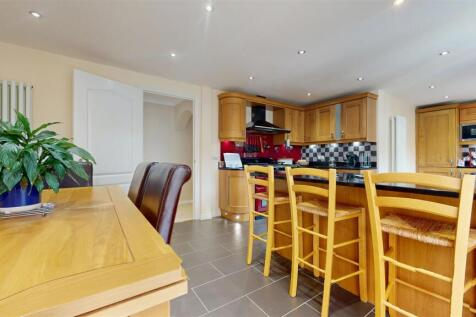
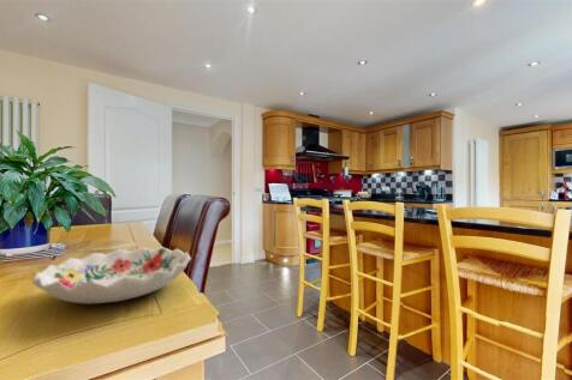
+ decorative bowl [30,246,192,304]
